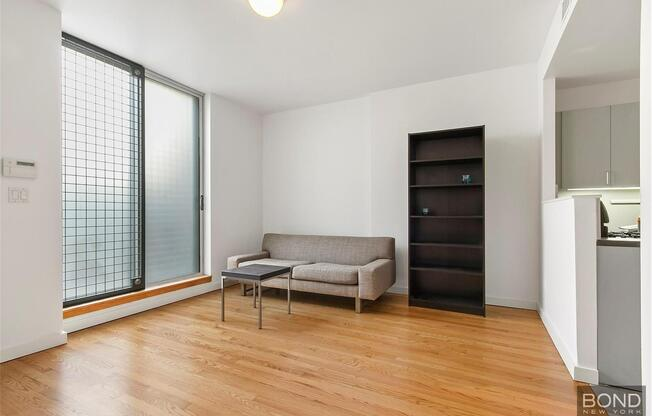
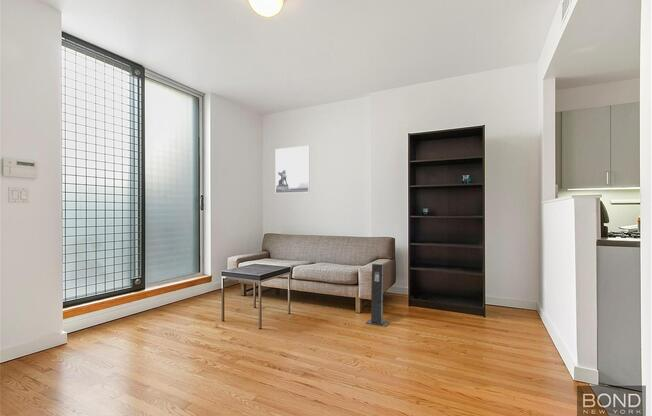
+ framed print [275,145,310,194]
+ speaker [365,263,390,328]
